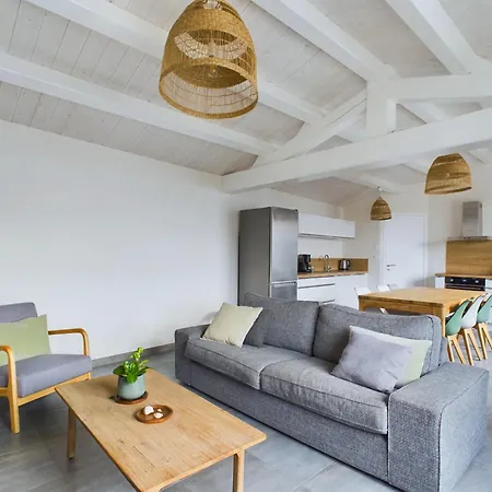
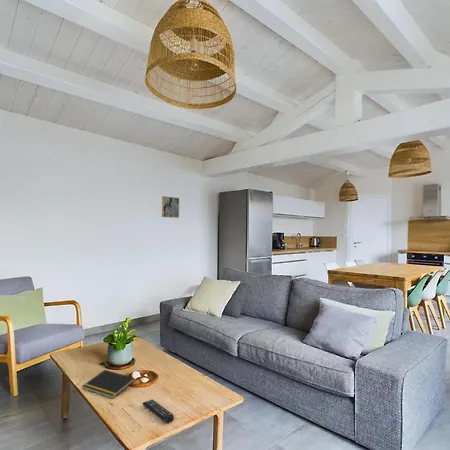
+ notepad [81,369,136,399]
+ wall art [161,195,180,219]
+ remote control [142,398,175,424]
